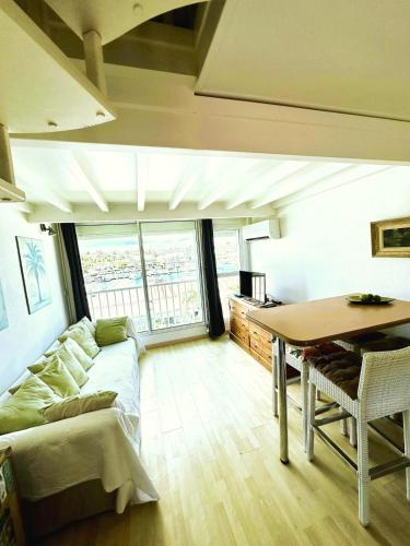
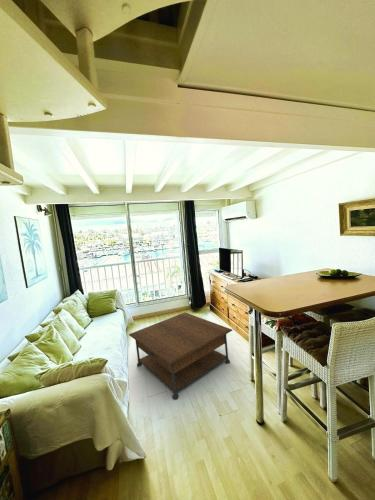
+ coffee table [128,311,233,401]
